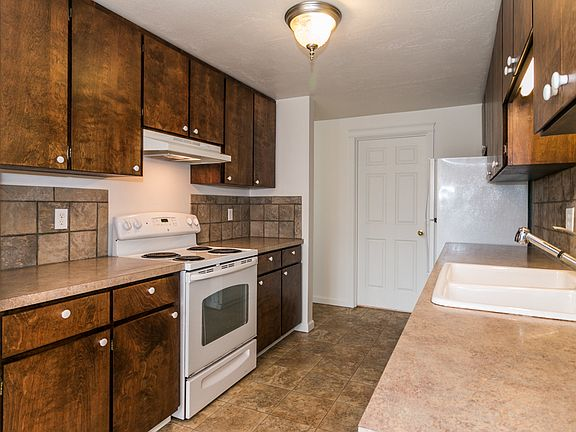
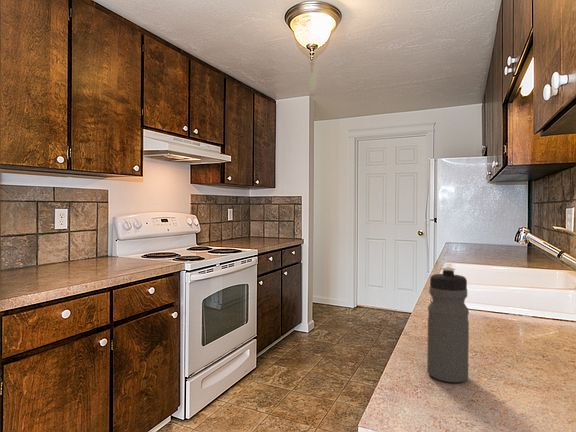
+ water bottle [426,267,470,384]
